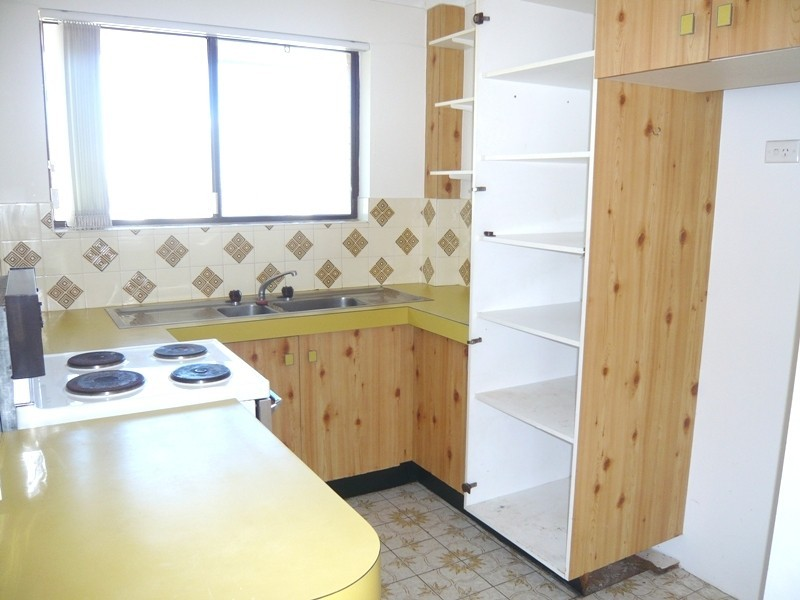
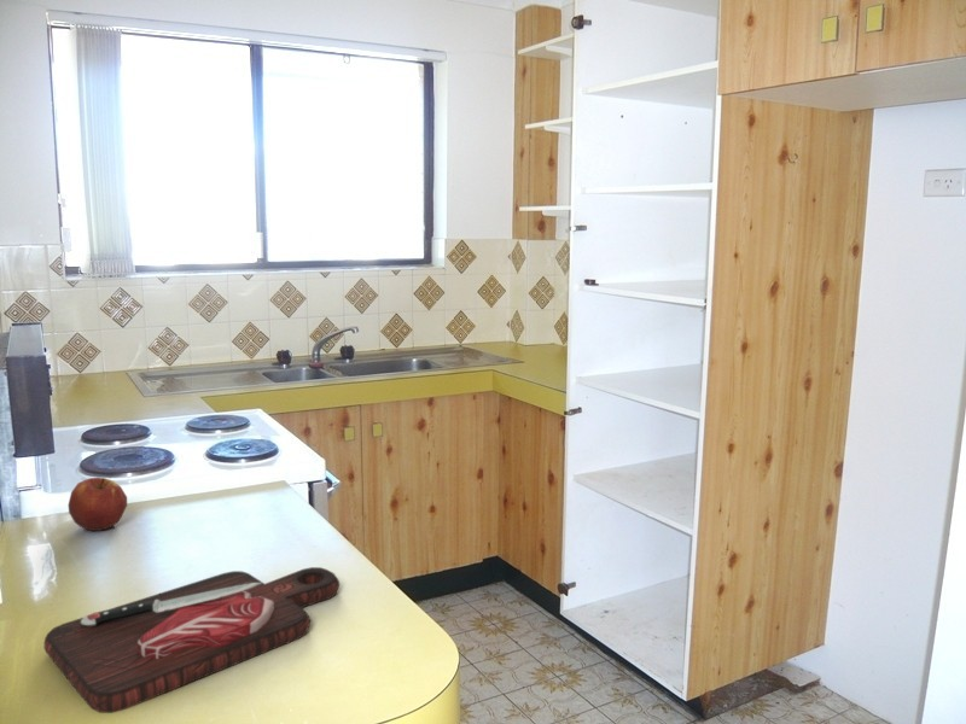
+ cutting board [43,566,341,714]
+ apple [66,477,128,532]
